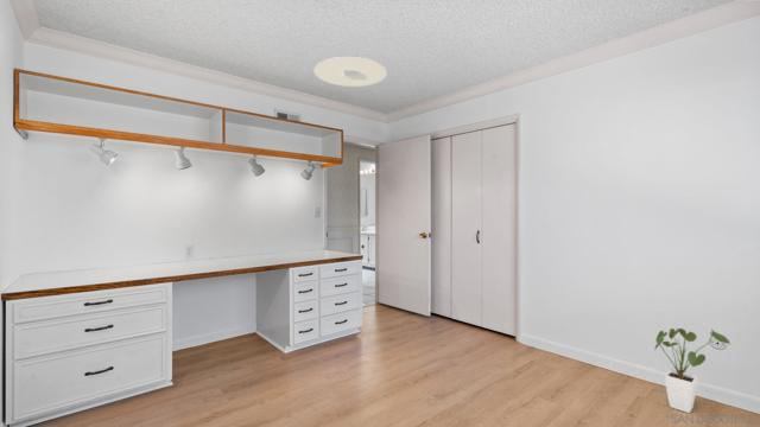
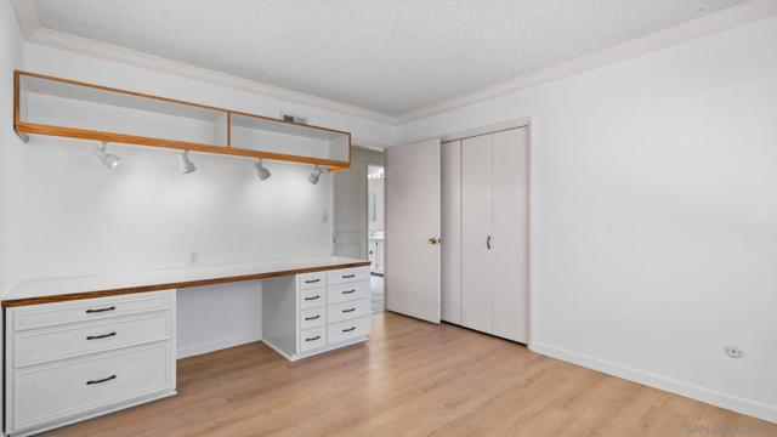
- house plant [653,327,732,414]
- ceiling light [314,56,388,88]
